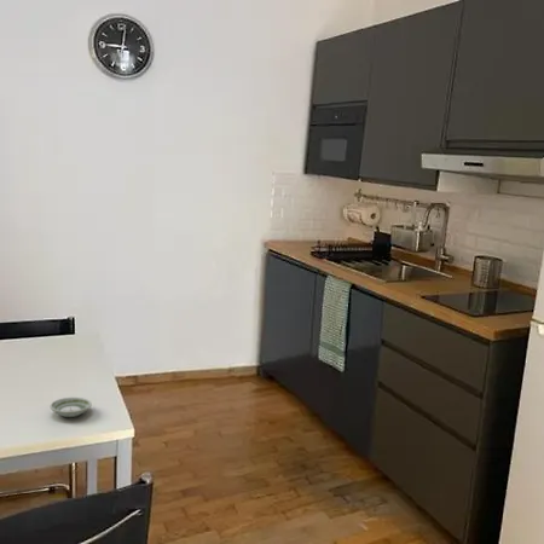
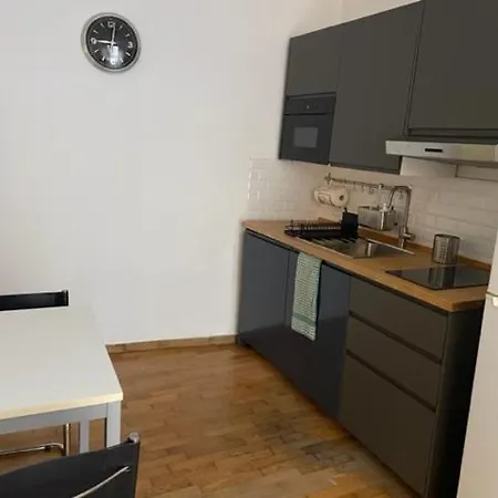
- saucer [48,397,93,418]
